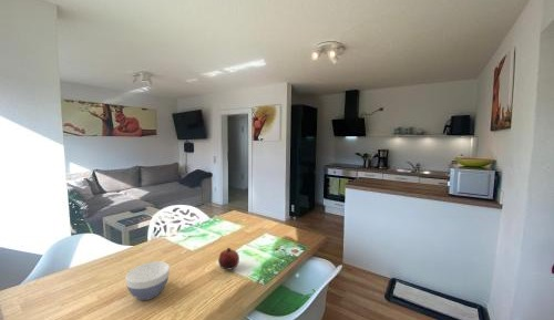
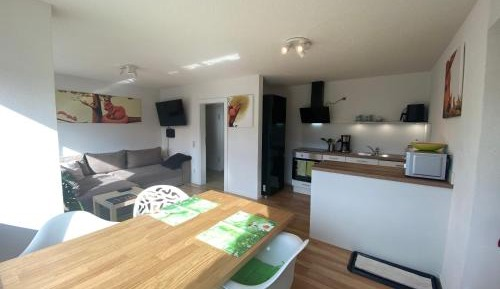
- fruit [217,247,240,270]
- bowl [125,260,171,301]
